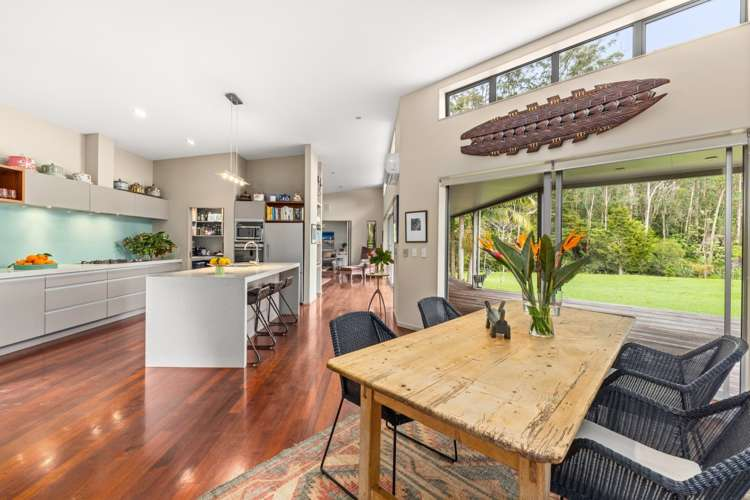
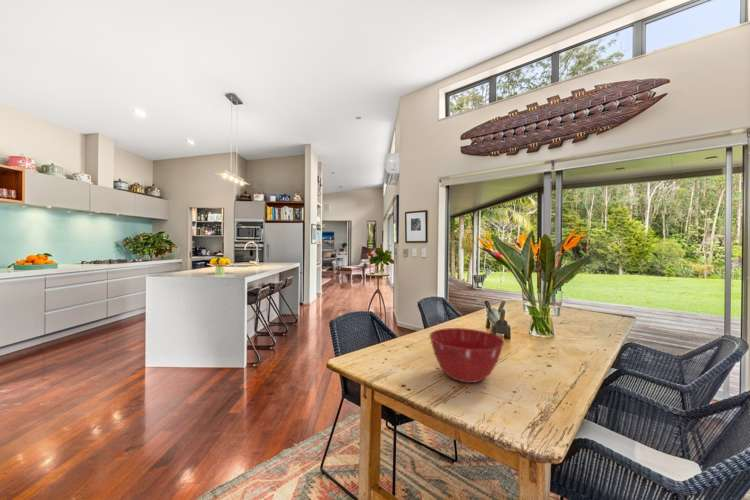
+ mixing bowl [428,327,505,384]
